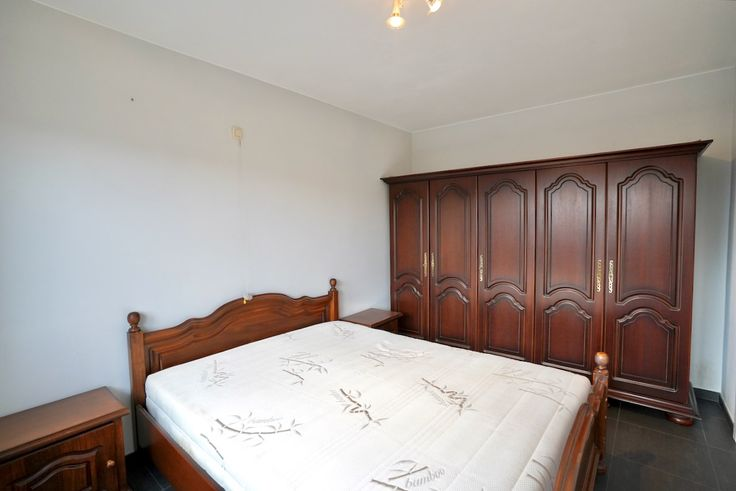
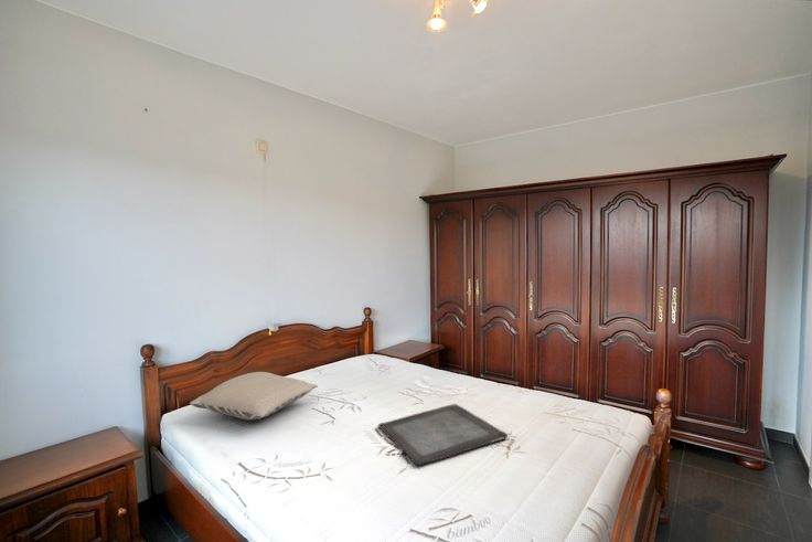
+ serving tray [377,403,509,466]
+ pillow [189,371,319,421]
